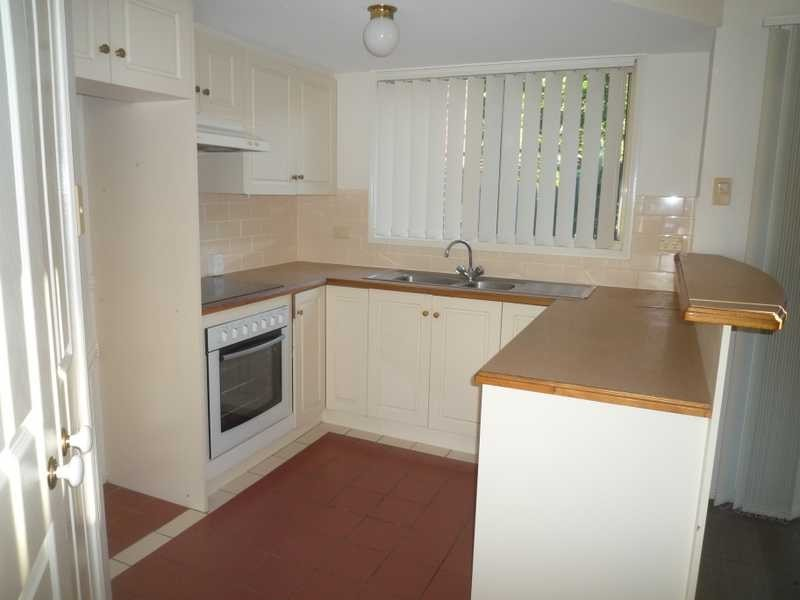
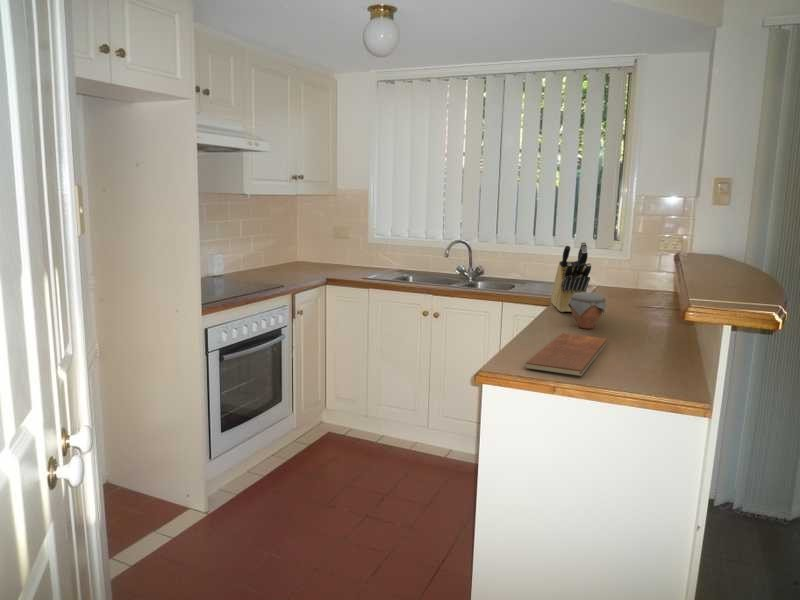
+ jar [567,291,607,330]
+ chopping board [523,332,608,377]
+ knife block [550,241,592,313]
